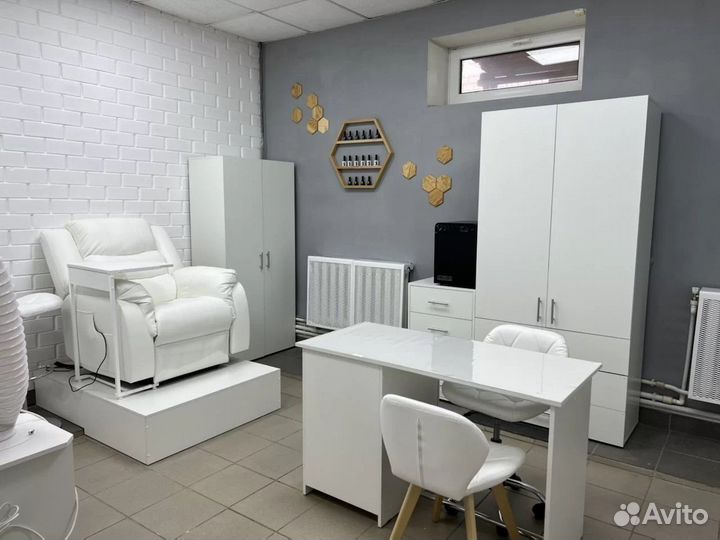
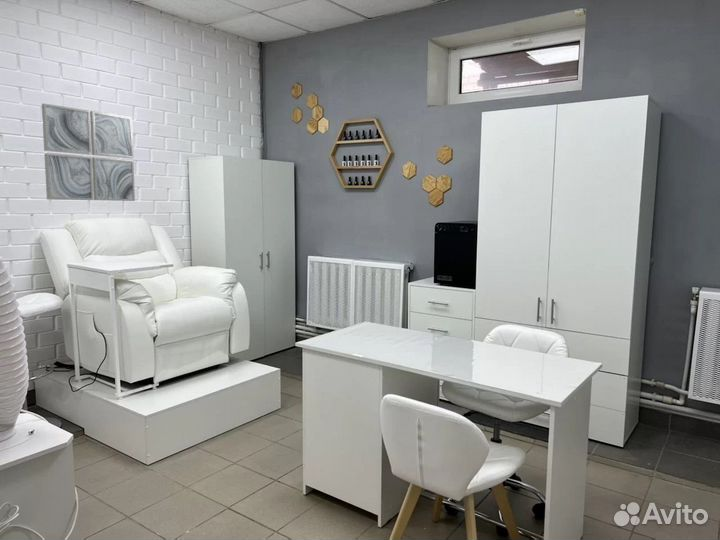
+ wall art [41,102,136,202]
